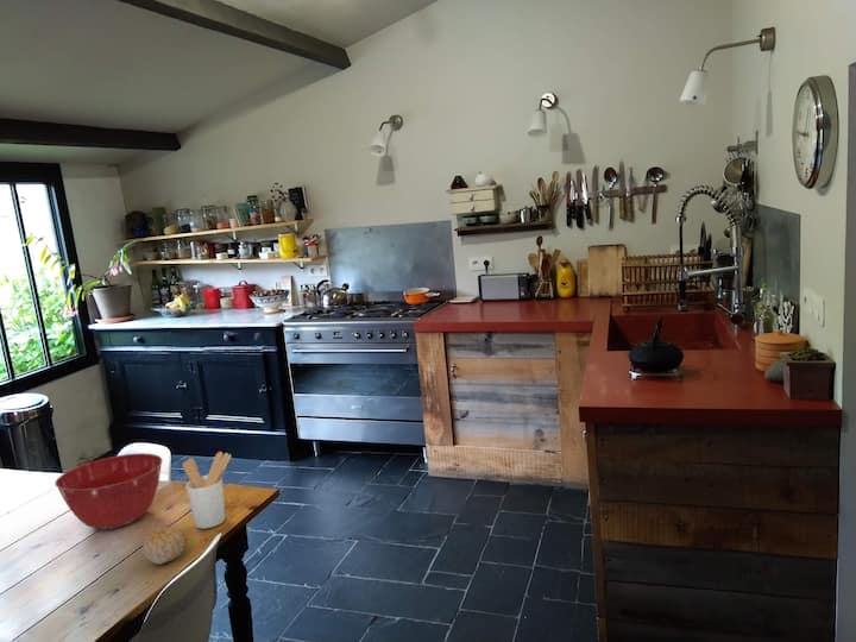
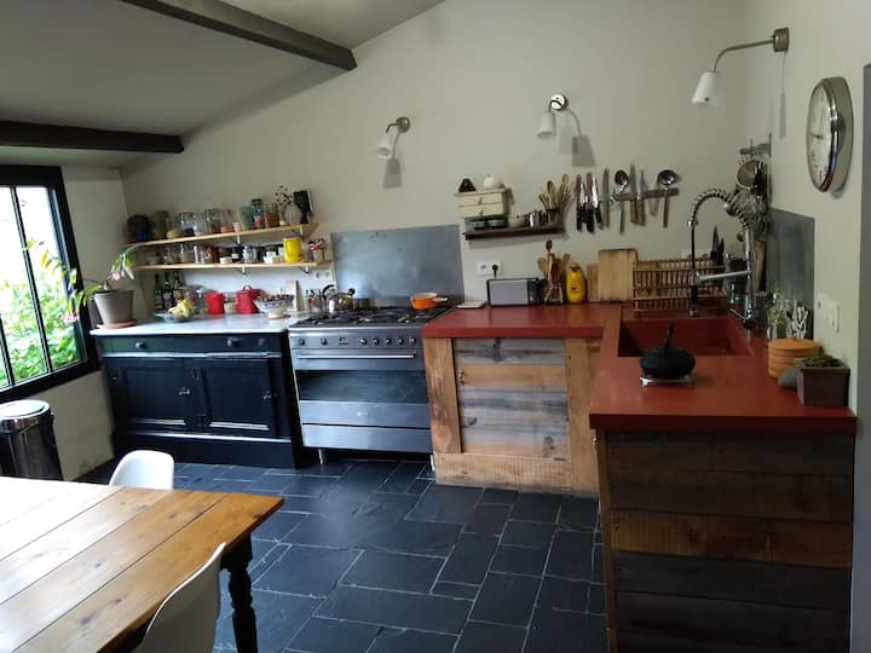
- mixing bowl [54,452,164,530]
- utensil holder [182,451,232,529]
- fruit [143,525,185,566]
